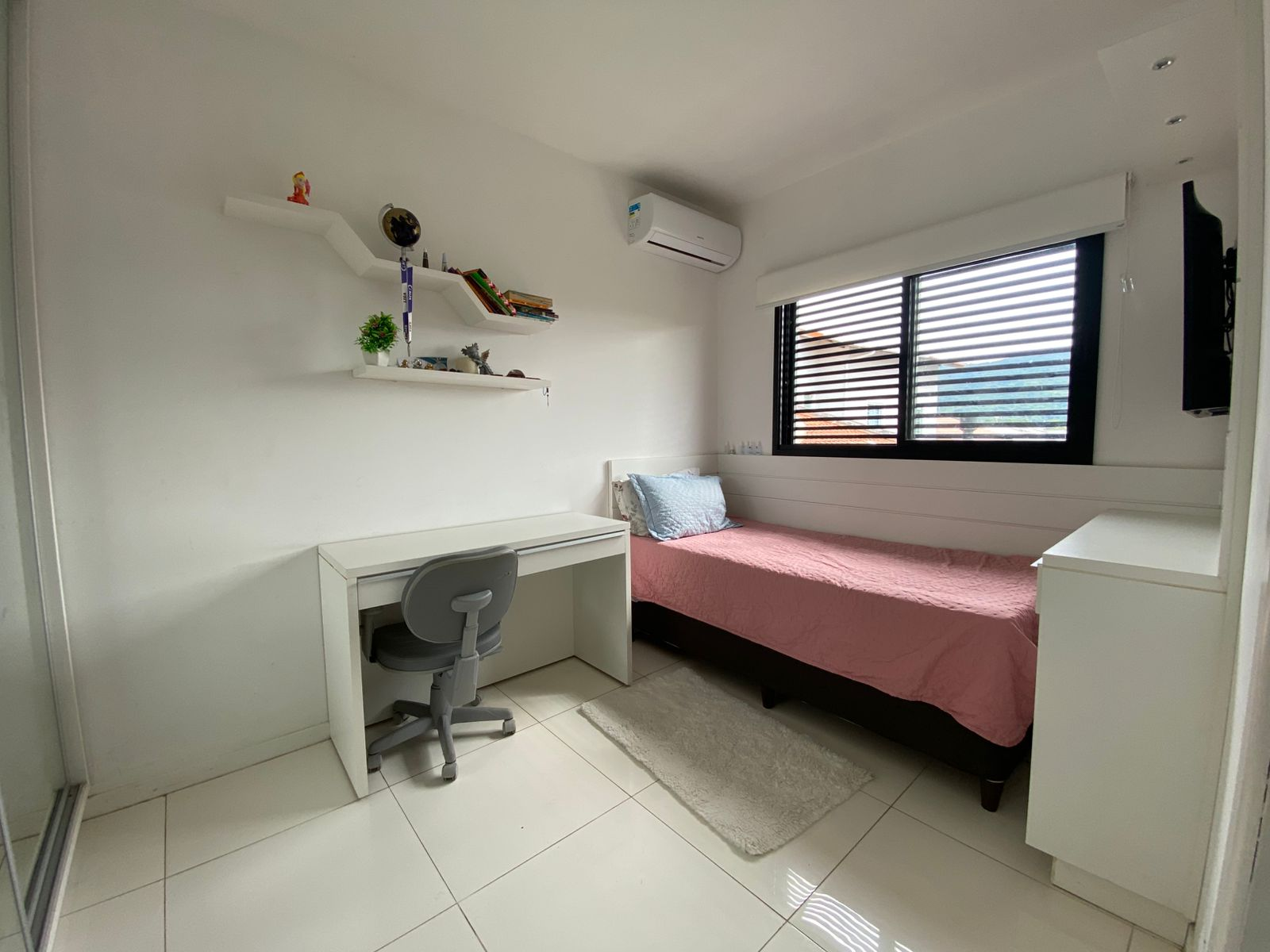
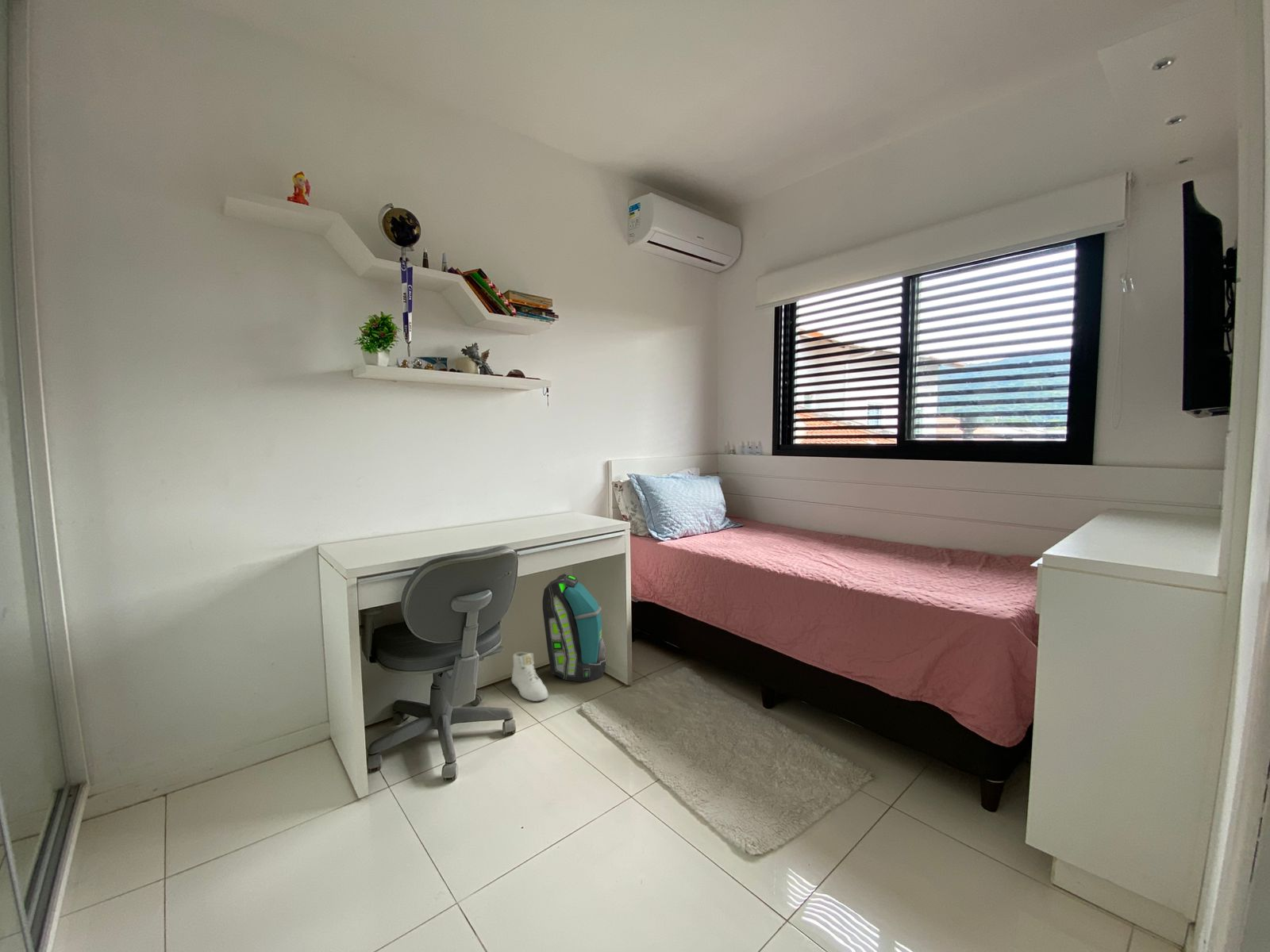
+ backpack [541,573,607,683]
+ sneaker [511,651,549,702]
